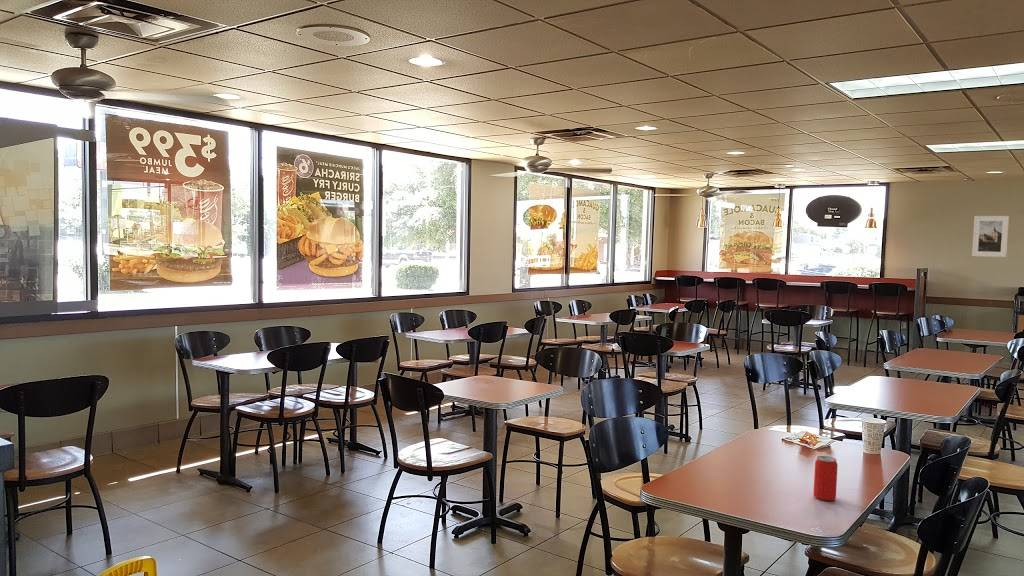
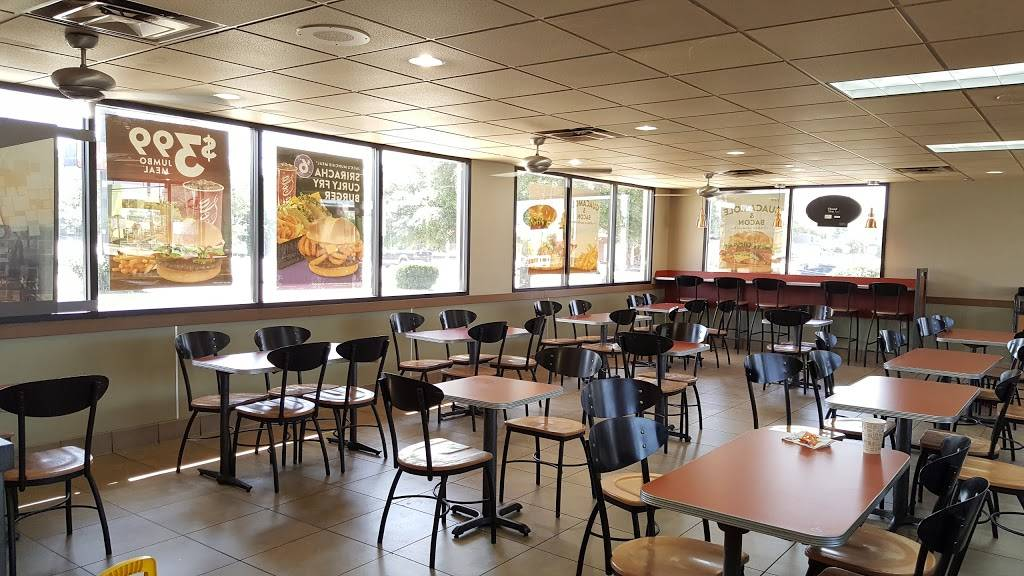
- beverage can [812,455,839,502]
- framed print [971,215,1010,258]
